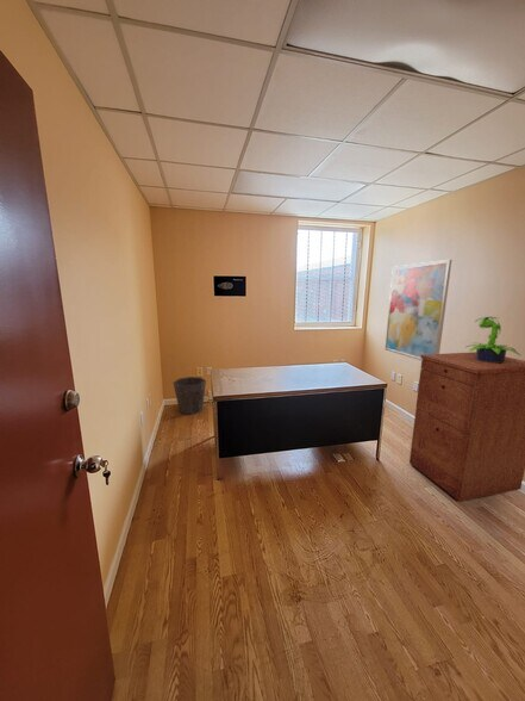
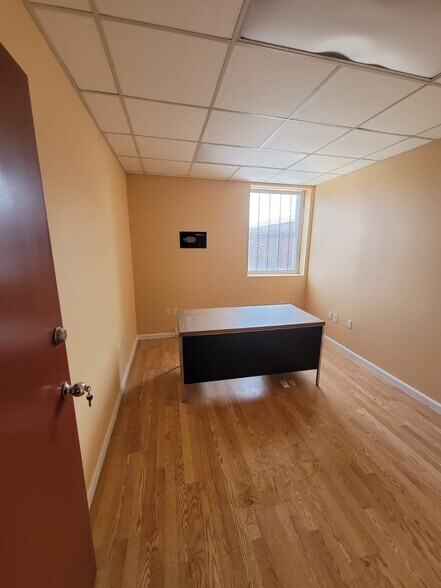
- potted plant [465,315,523,362]
- wall art [385,259,452,361]
- waste bin [173,376,207,415]
- filing cabinet [408,350,525,503]
